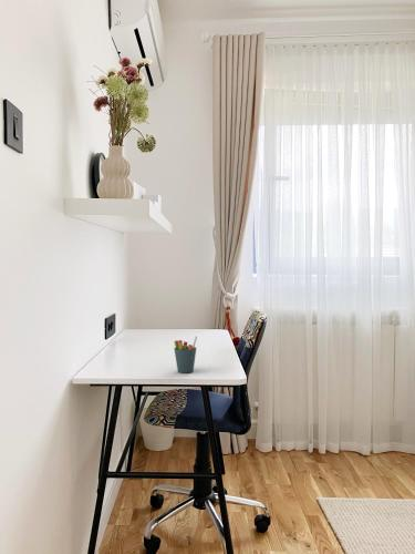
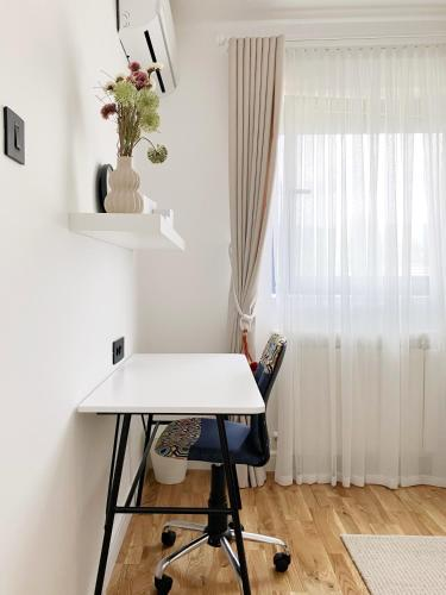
- pen holder [173,335,198,373]
